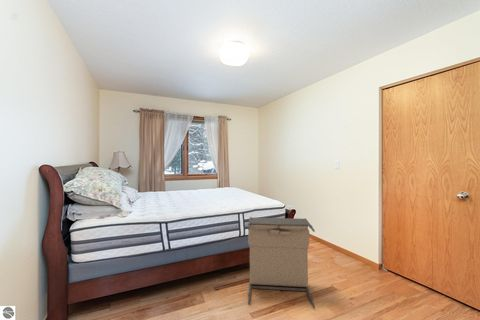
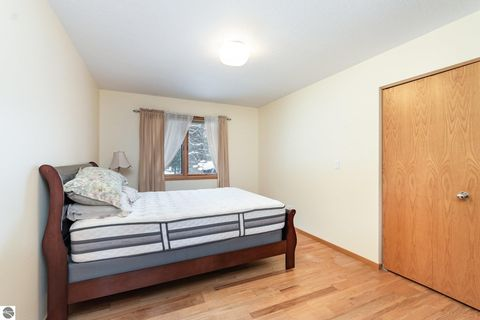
- laundry hamper [247,216,316,309]
